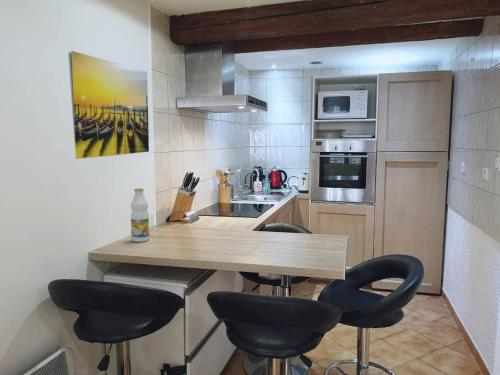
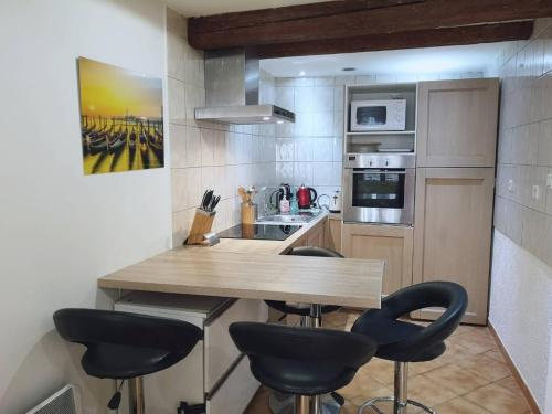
- bottle [130,187,150,243]
